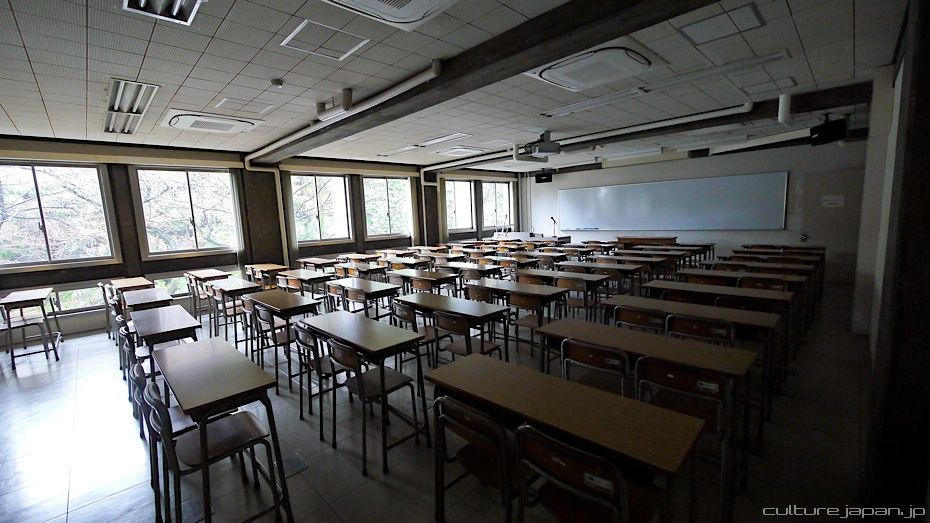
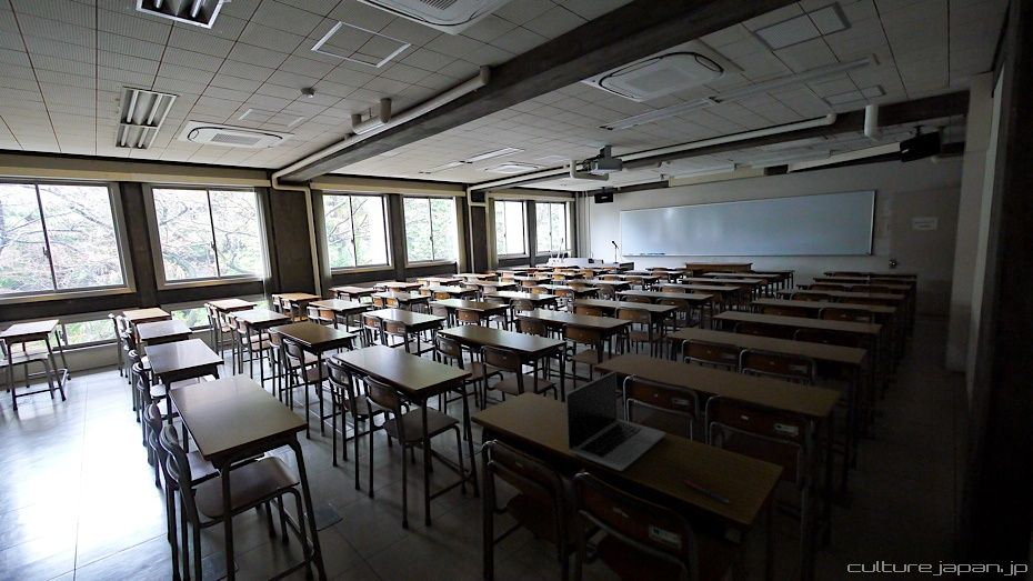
+ laptop [564,370,666,472]
+ pen [683,479,731,504]
